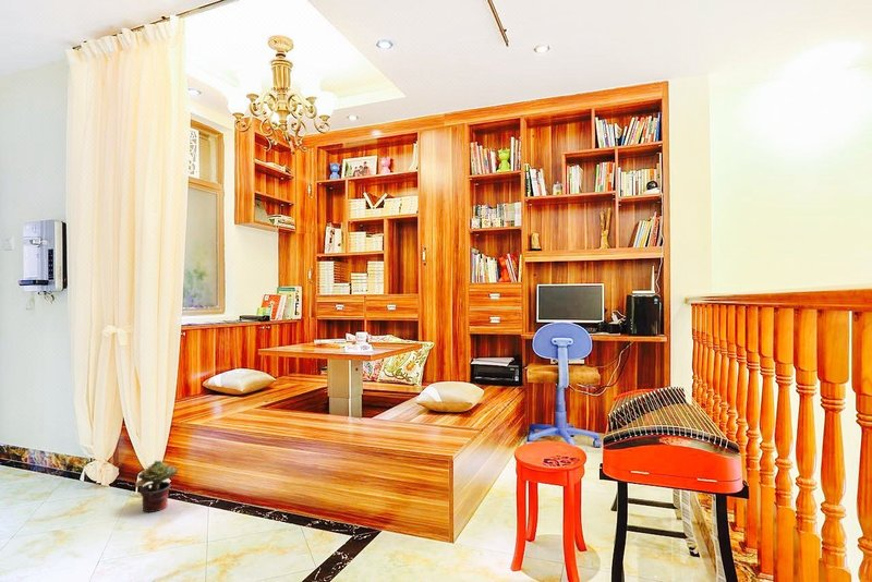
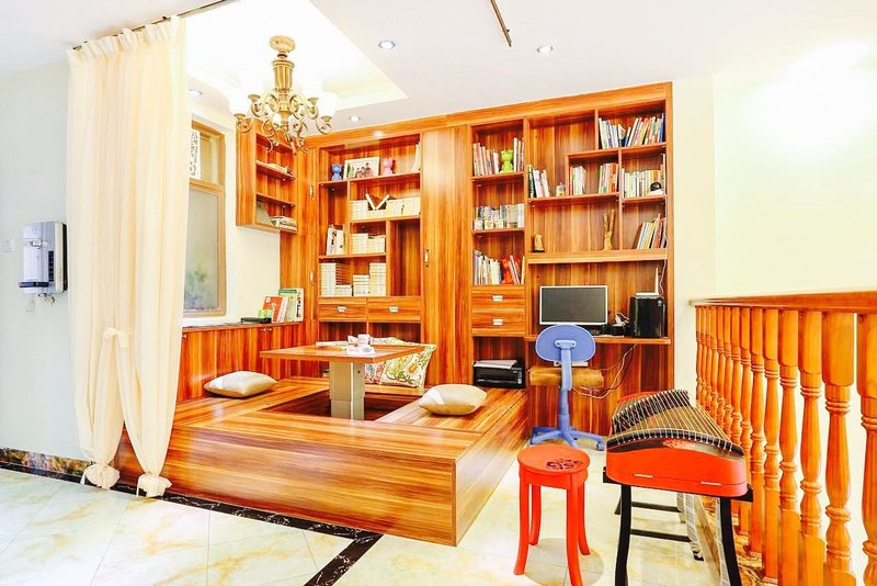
- potted plant [134,460,178,513]
